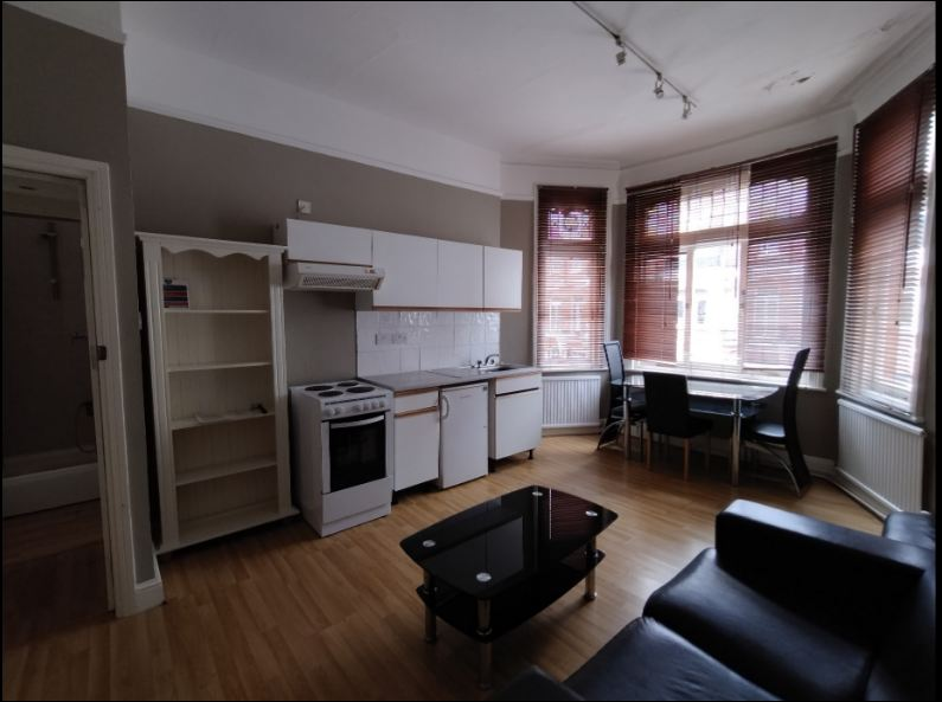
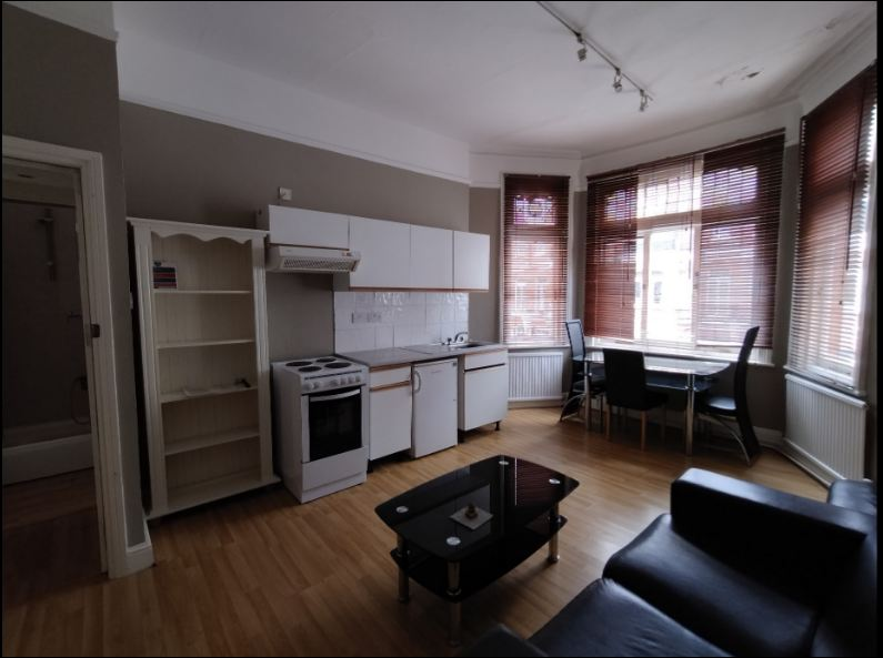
+ teapot [449,500,494,530]
